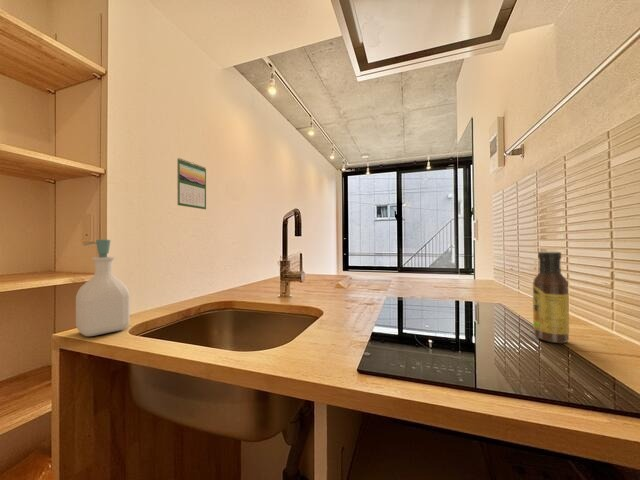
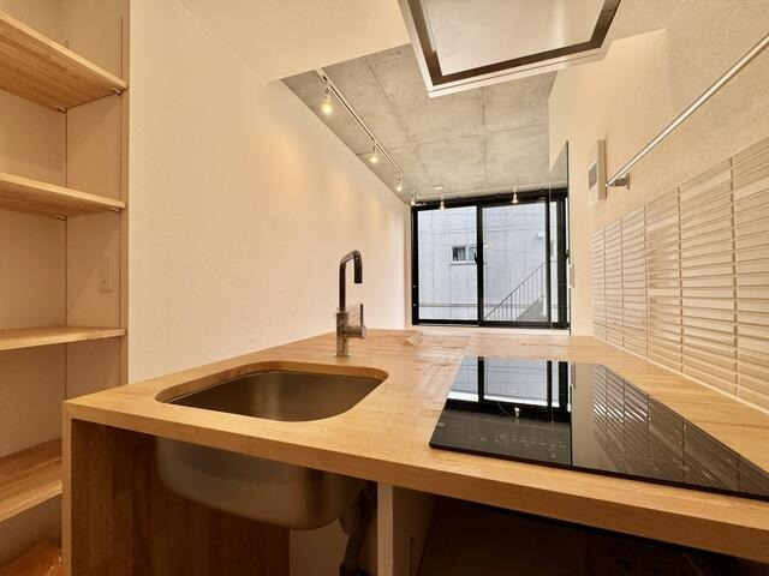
- calendar [176,157,207,210]
- soap bottle [75,238,131,337]
- sauce bottle [532,250,570,344]
